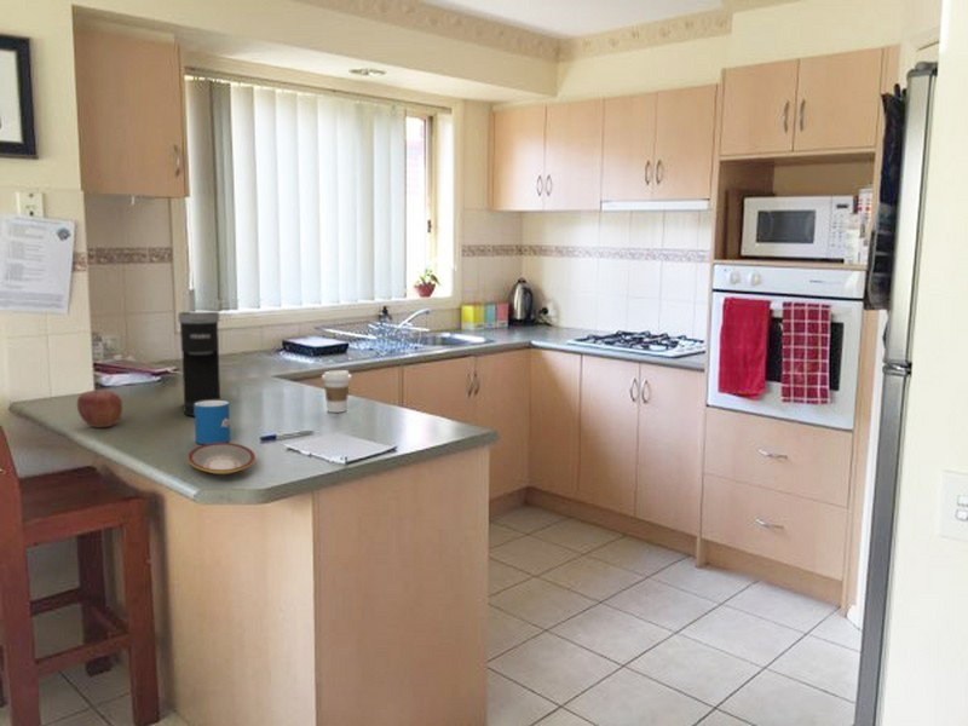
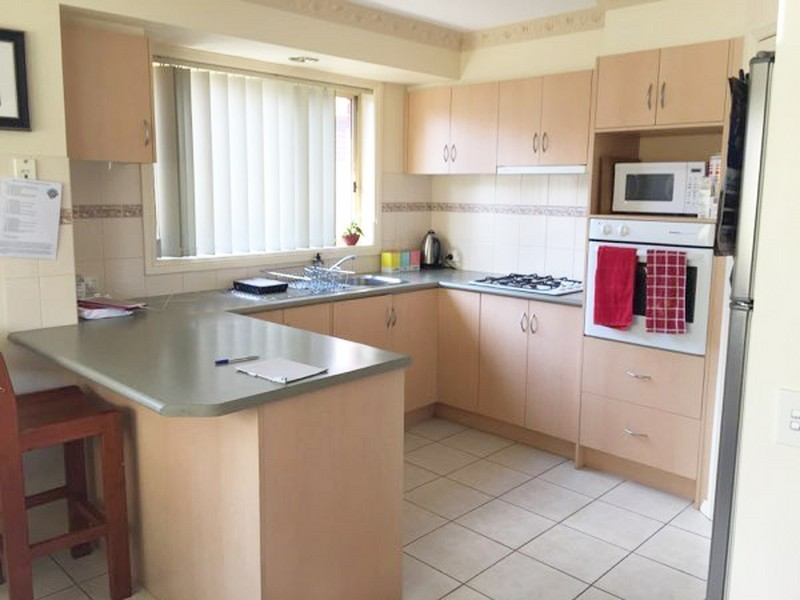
- coffee maker [177,311,221,417]
- coffee cup [321,369,352,414]
- plate [188,442,257,476]
- apple [76,388,123,428]
- mug [194,399,231,445]
